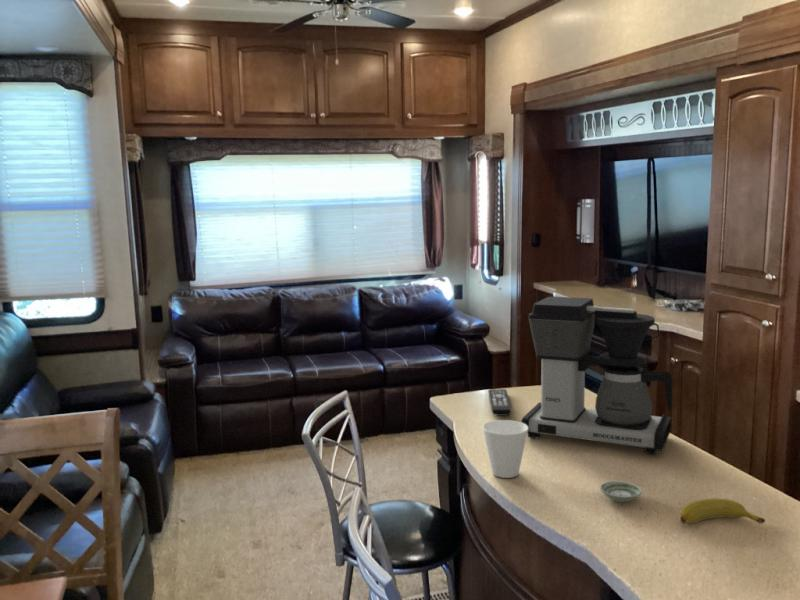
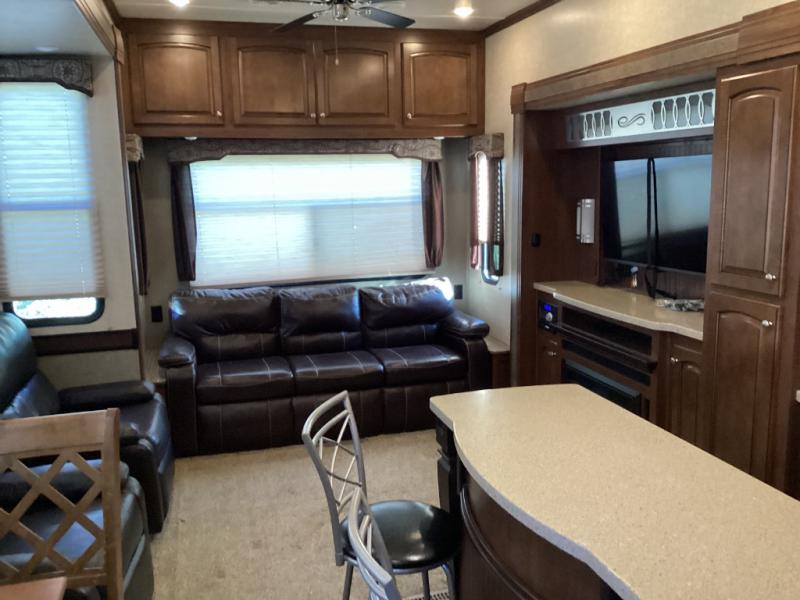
- saucer [599,480,643,503]
- cup [481,419,528,479]
- banana [678,497,766,525]
- remote control [487,388,513,417]
- coffee maker [521,296,673,455]
